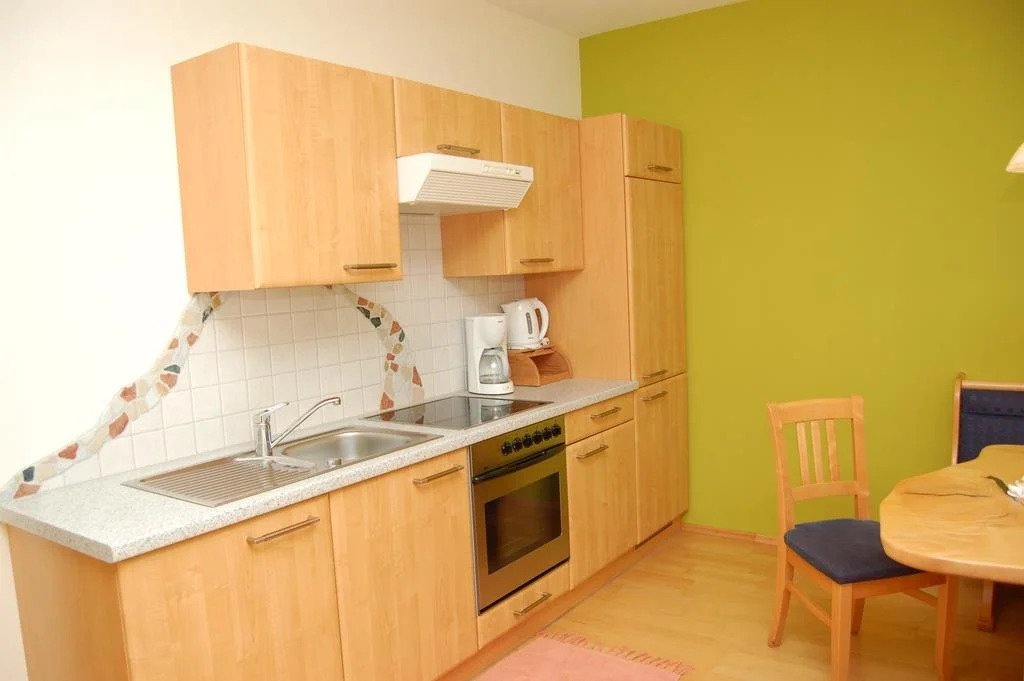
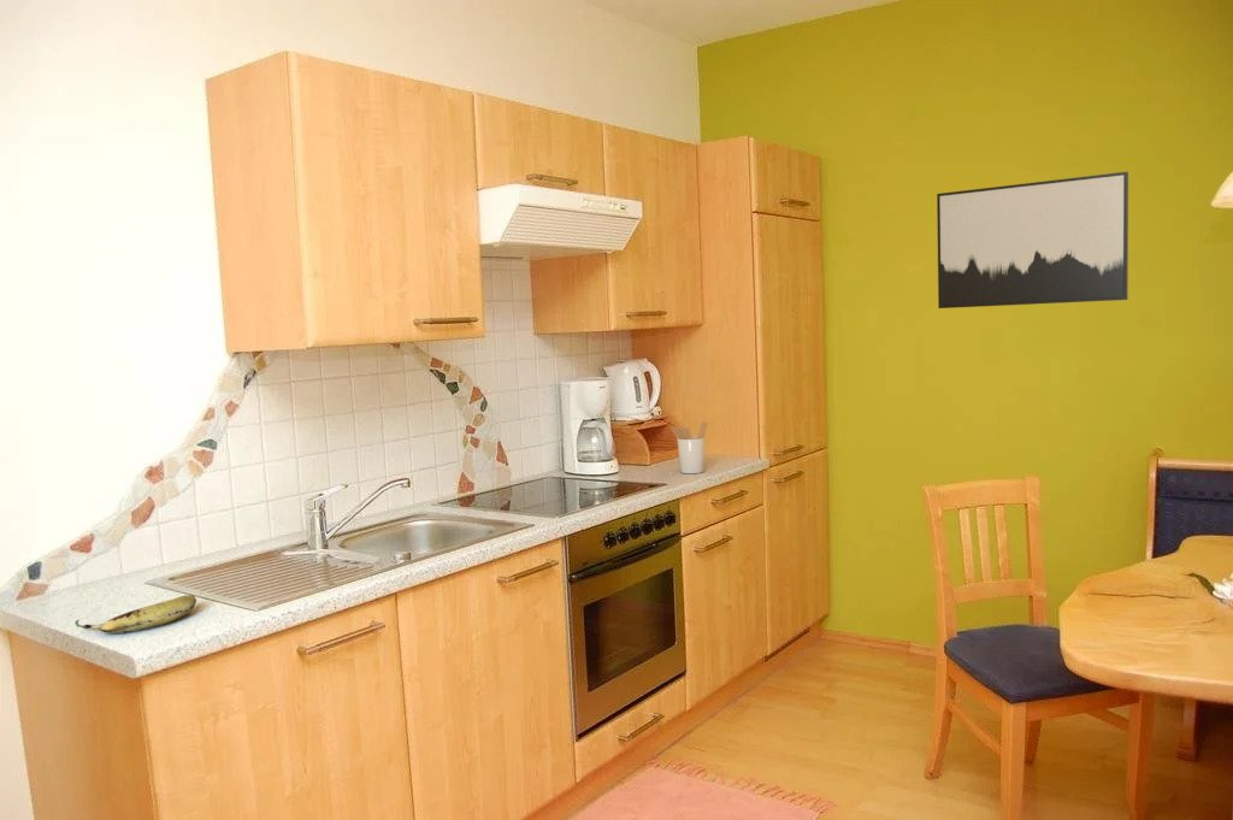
+ utensil holder [671,420,709,474]
+ fruit [73,594,197,635]
+ wall art [936,171,1129,309]
